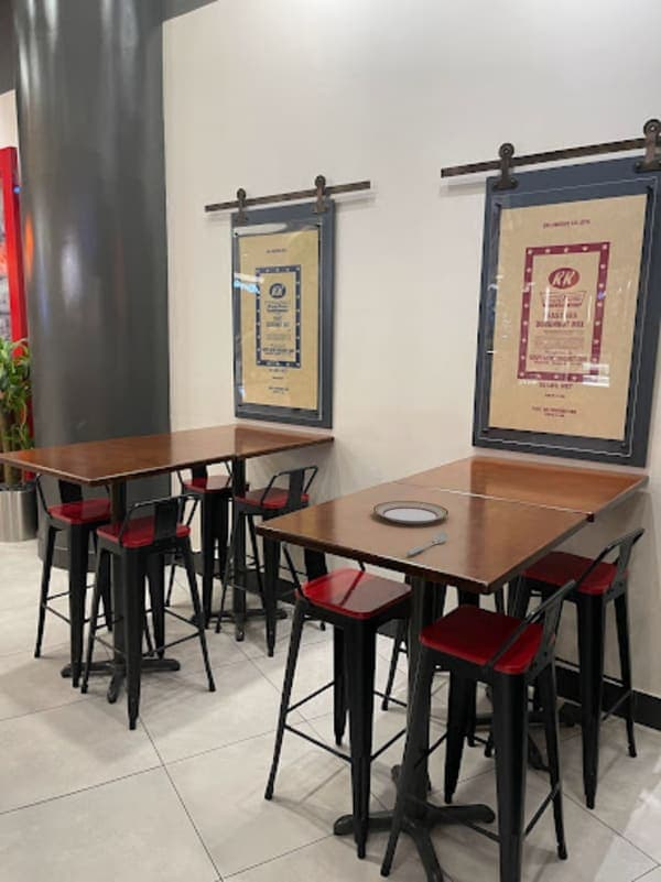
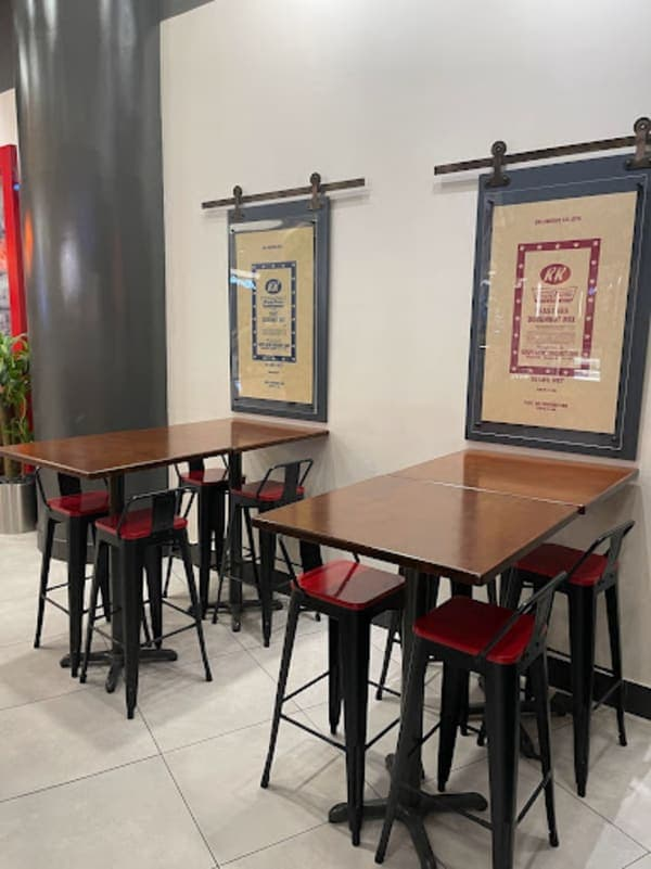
- spoon [405,530,448,556]
- plate [372,500,449,525]
